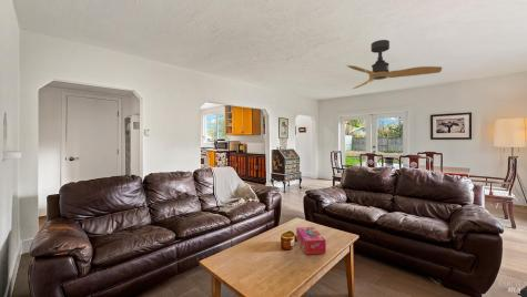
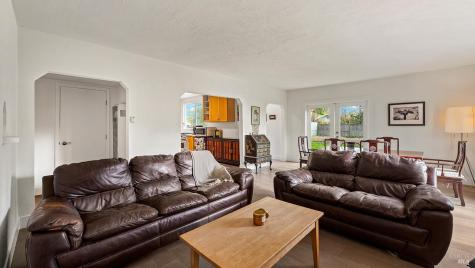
- tissue box [295,226,327,255]
- ceiling fan [346,39,443,90]
